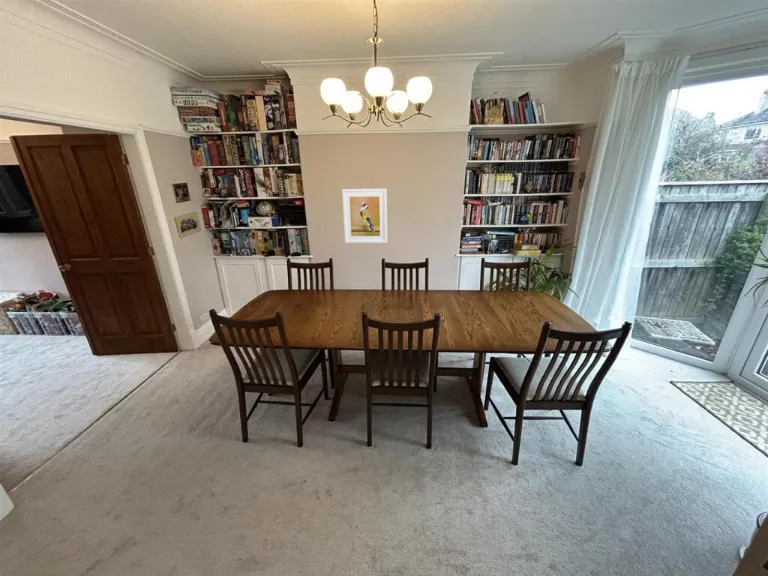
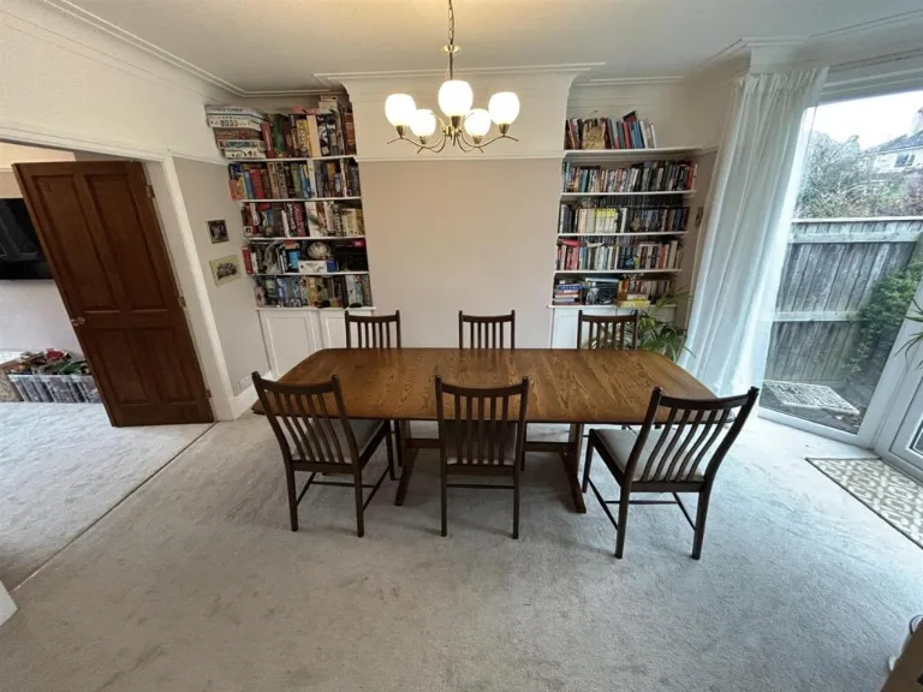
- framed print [341,188,388,244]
